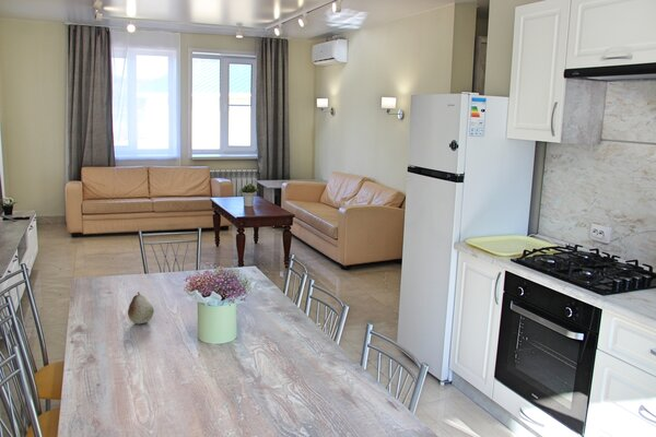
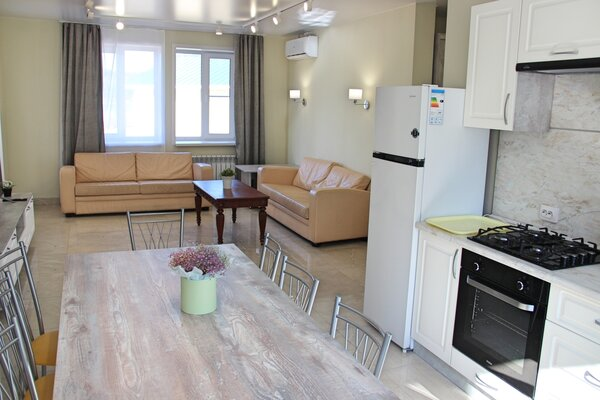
- fruit [127,291,155,324]
